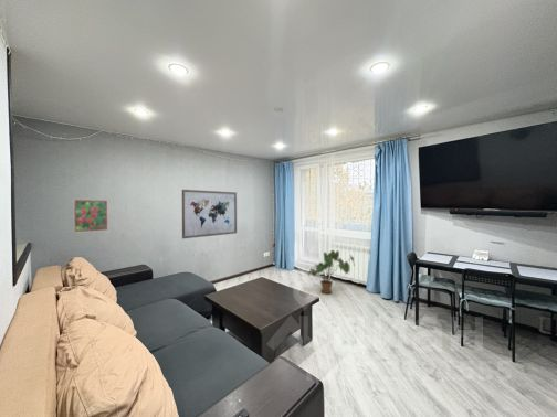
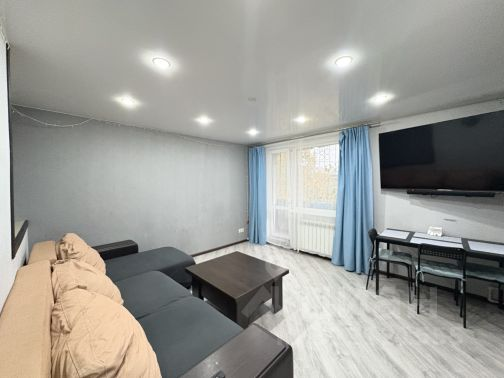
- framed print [73,199,109,234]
- wall art [181,189,238,239]
- house plant [307,249,356,295]
